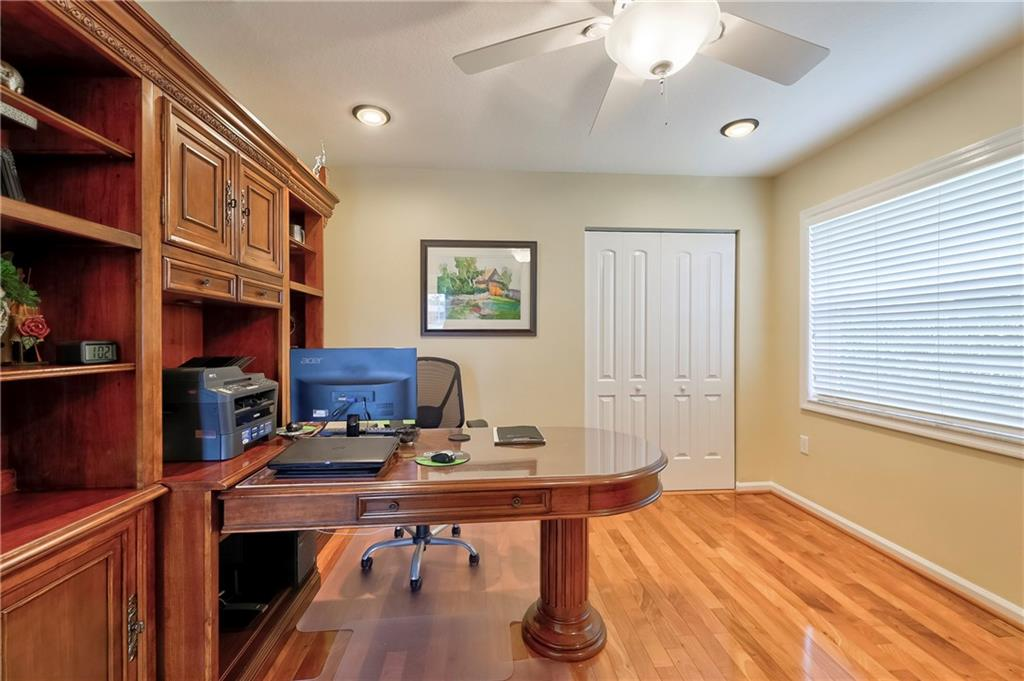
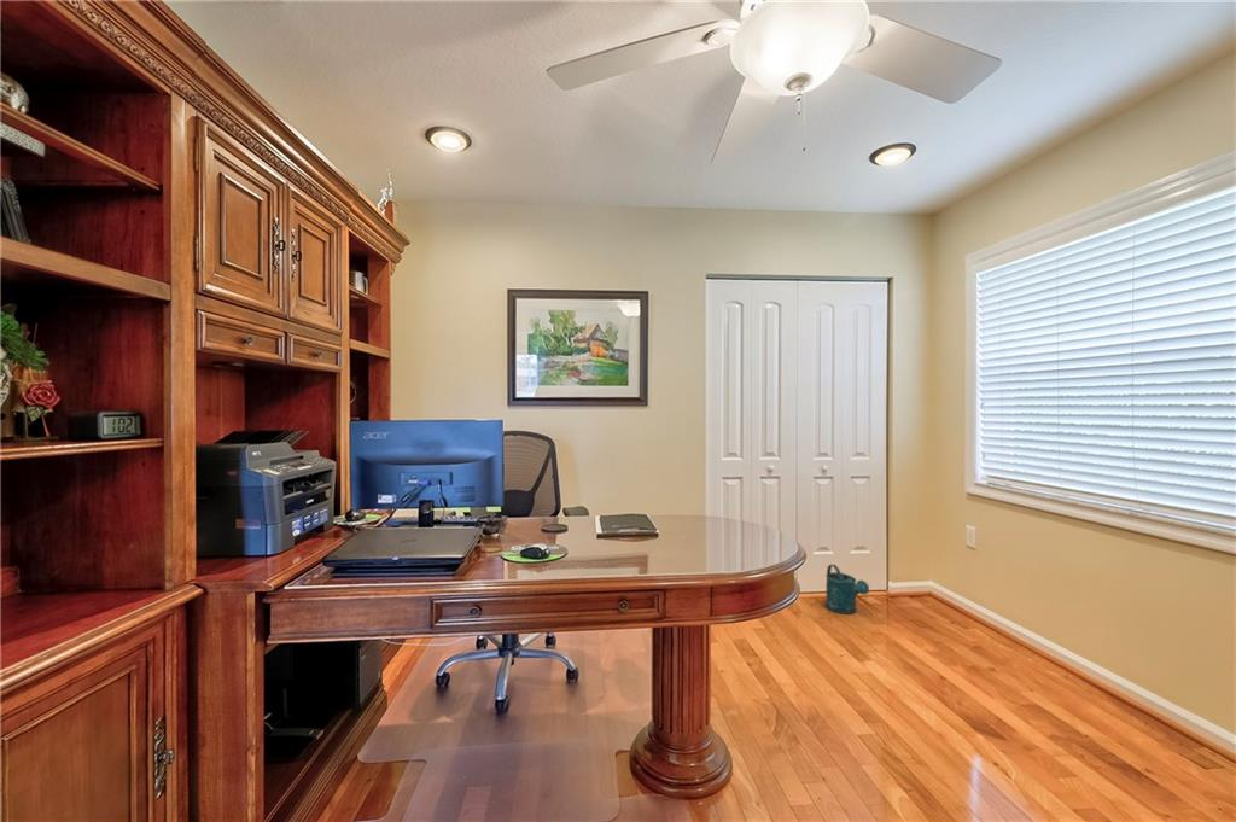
+ watering can [824,564,870,616]
